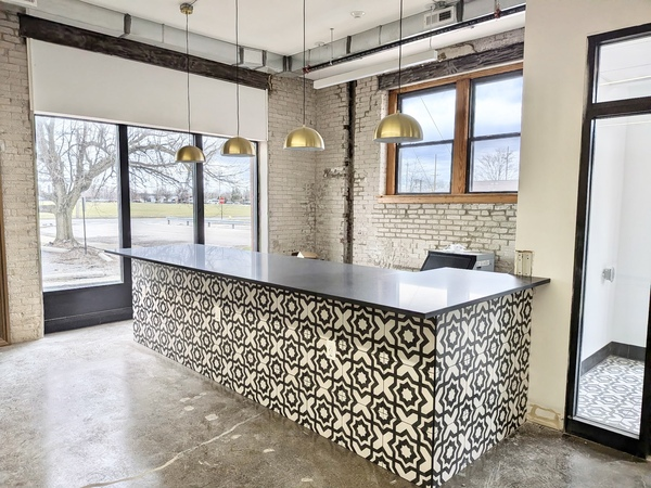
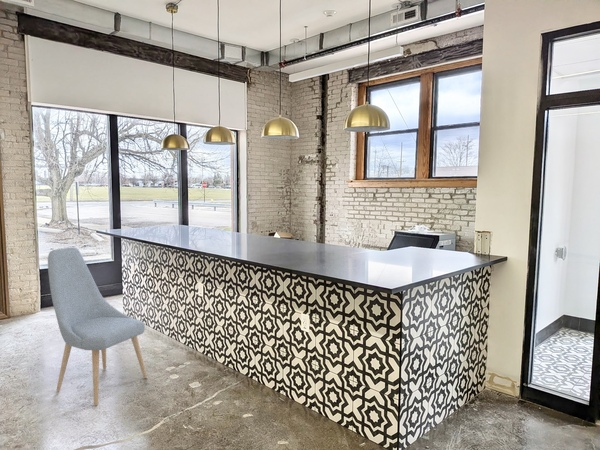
+ chair [47,246,148,407]
